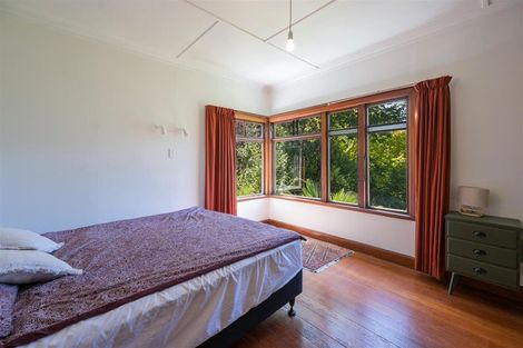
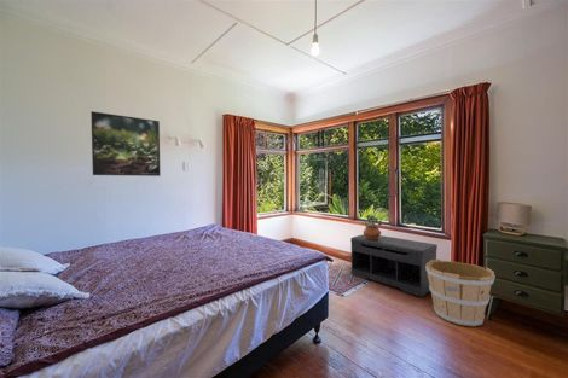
+ potted plant [360,214,383,240]
+ bench [349,233,439,298]
+ wooden bucket [425,258,497,327]
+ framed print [89,110,161,178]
